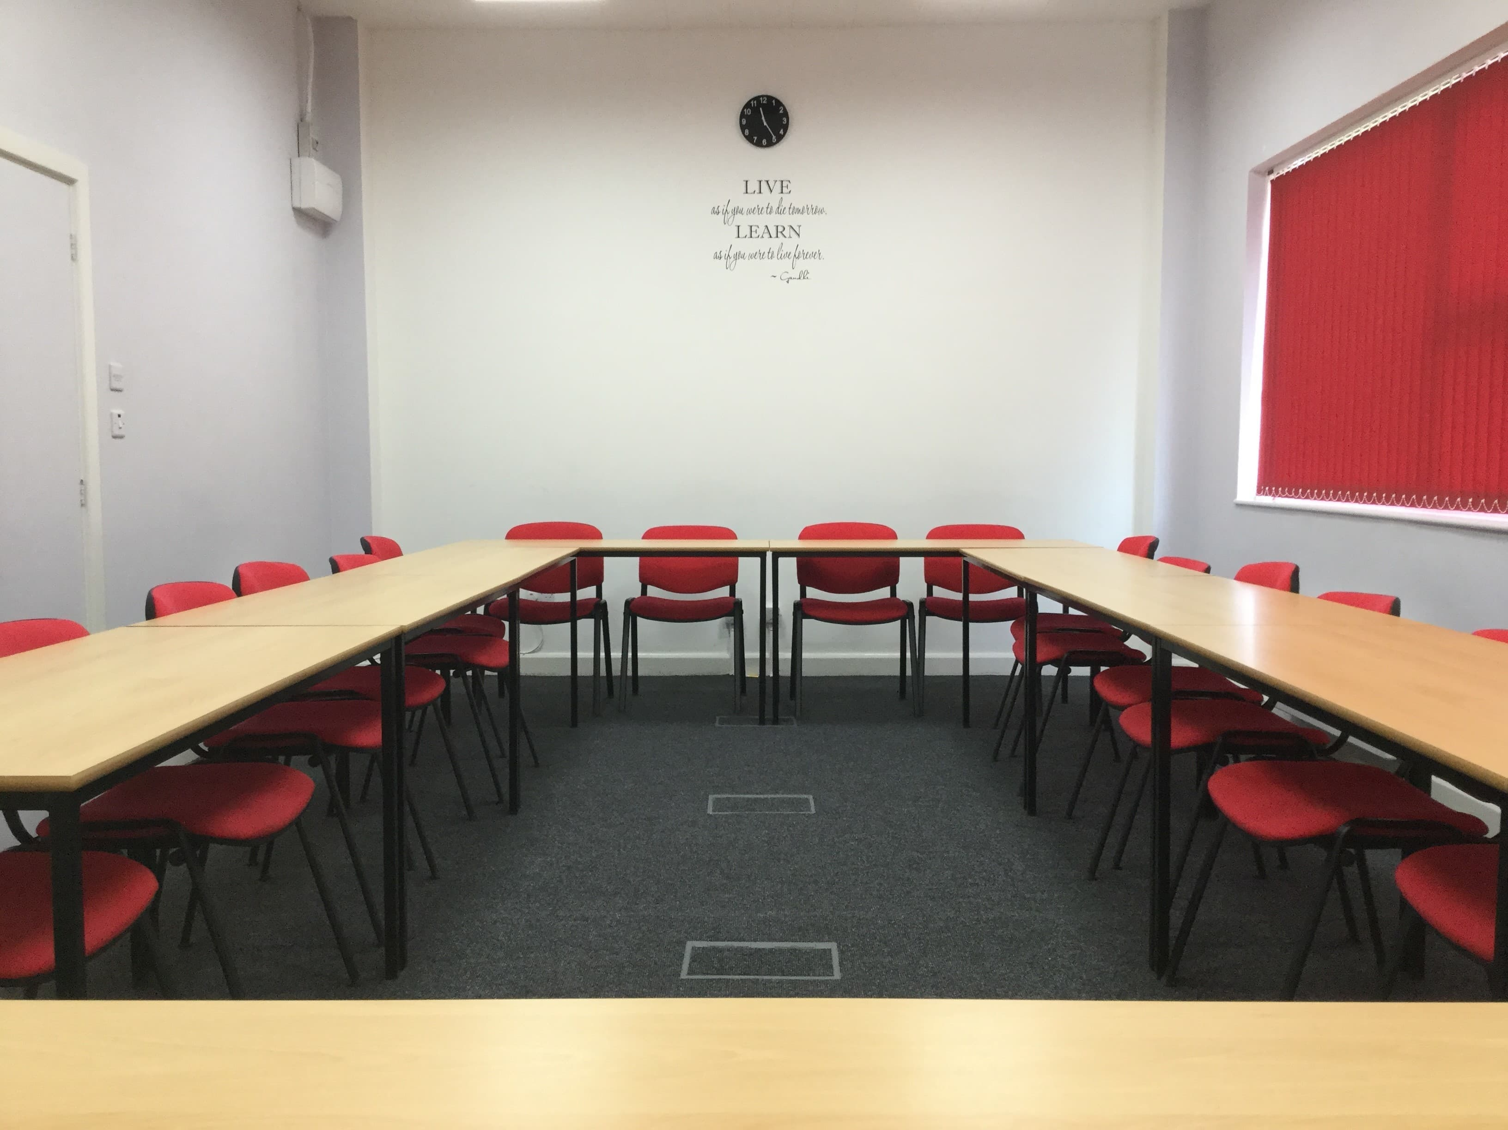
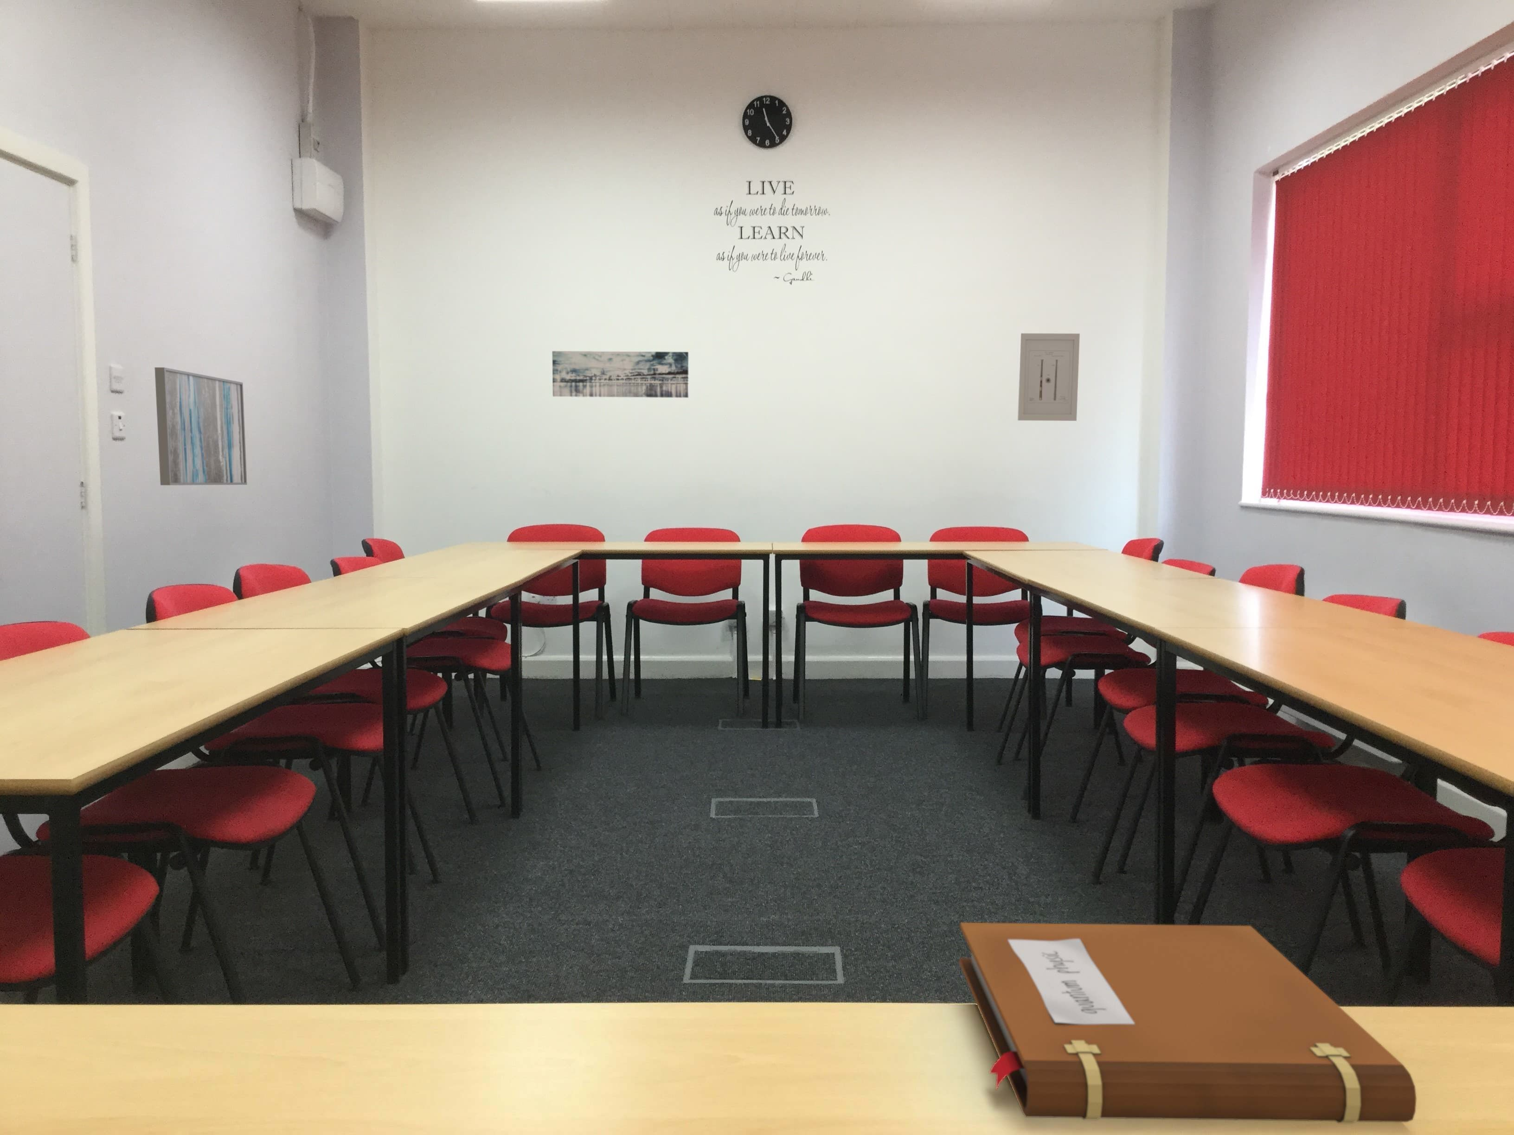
+ wall art [552,351,689,398]
+ notebook [958,922,1417,1124]
+ wall art [1017,333,1080,422]
+ wall art [154,367,248,486]
